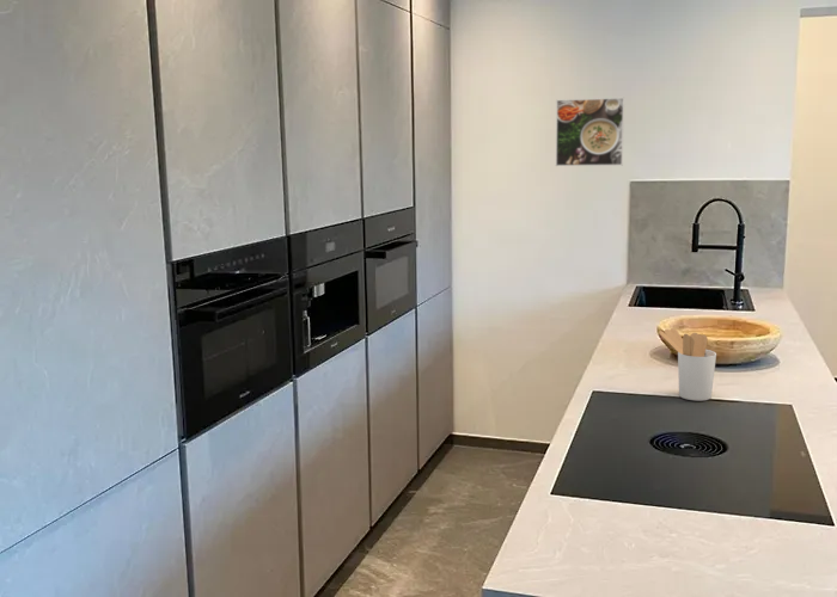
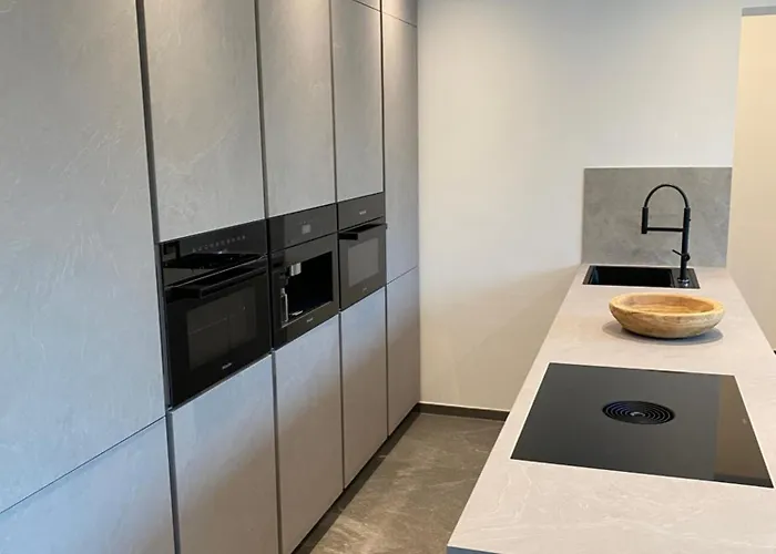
- utensil holder [658,327,717,401]
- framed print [555,97,625,167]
